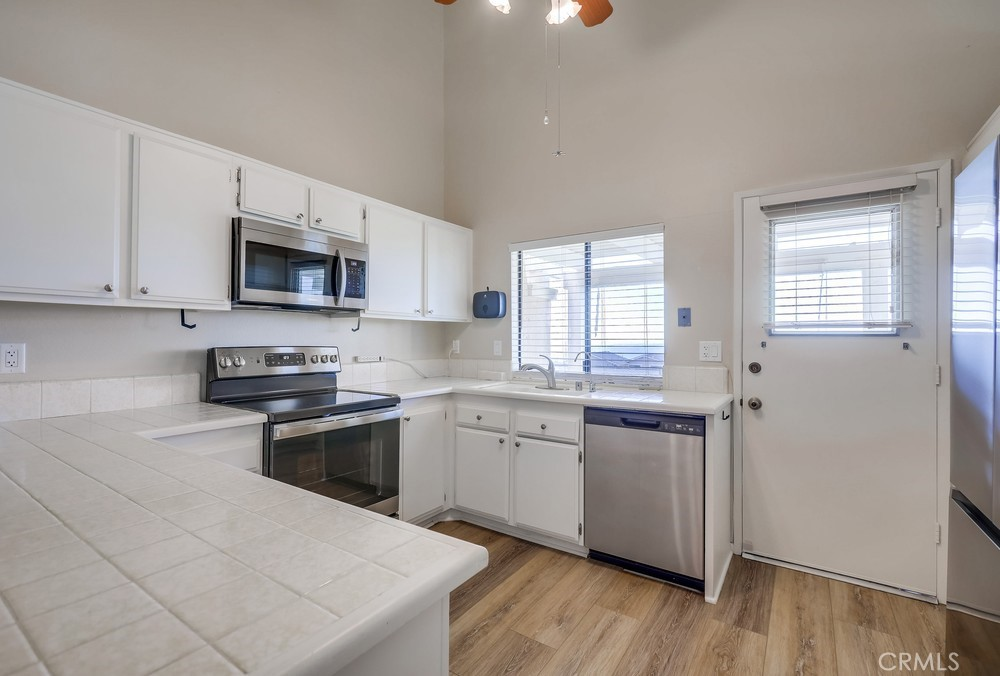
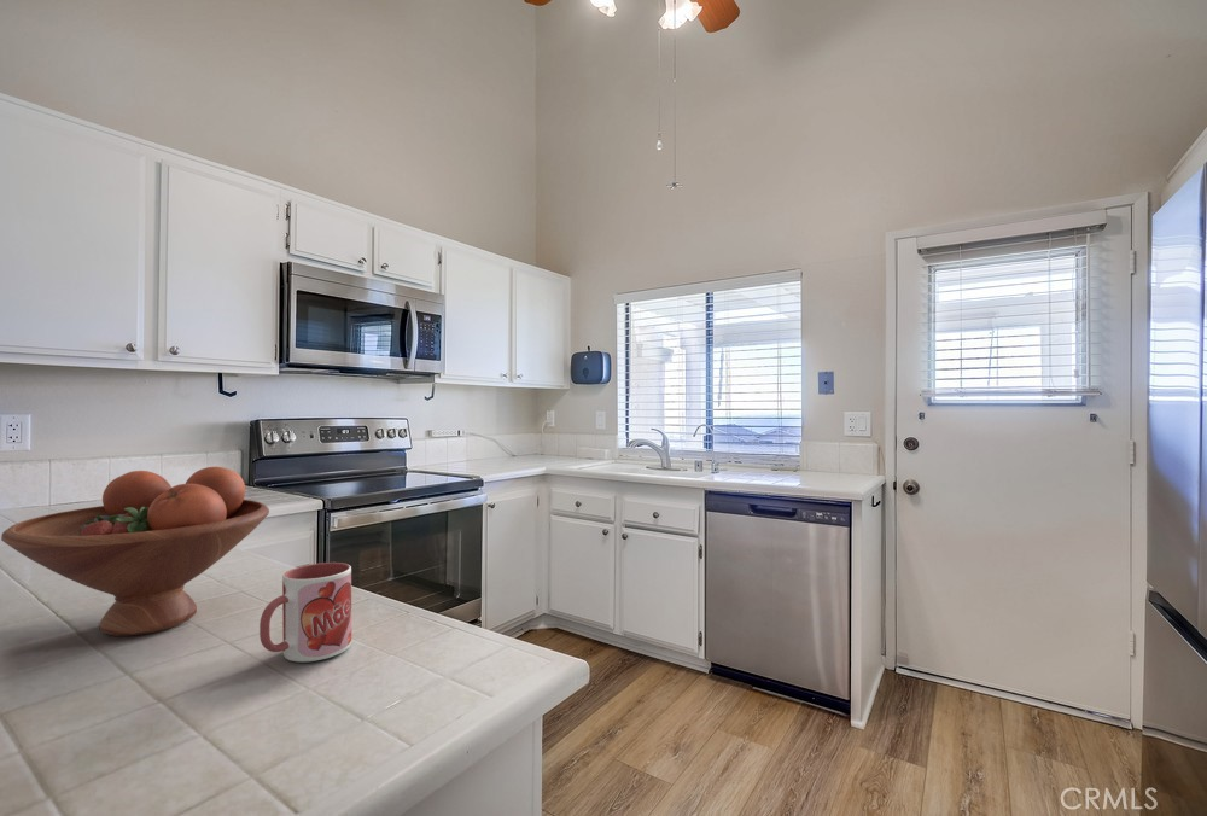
+ mug [258,561,352,663]
+ fruit bowl [0,466,270,637]
